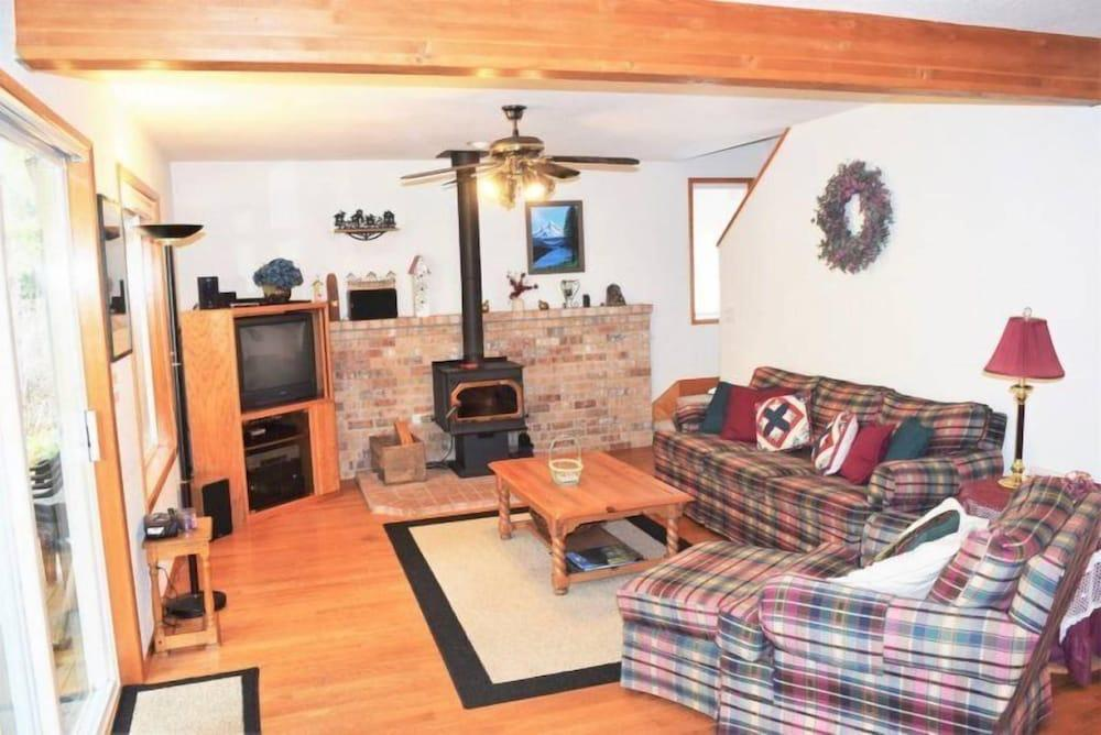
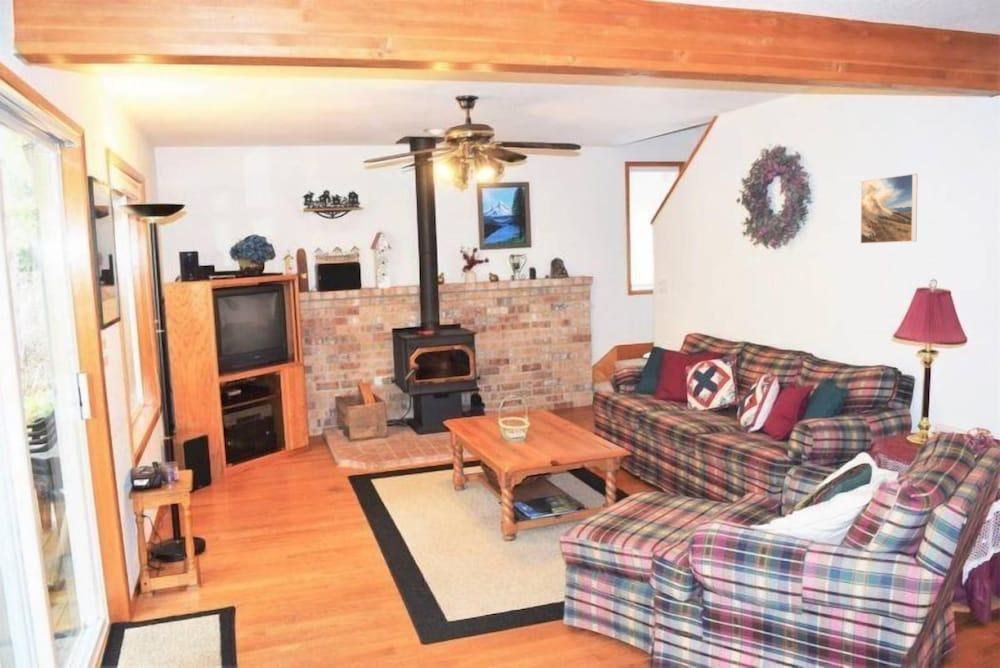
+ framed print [860,173,918,245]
